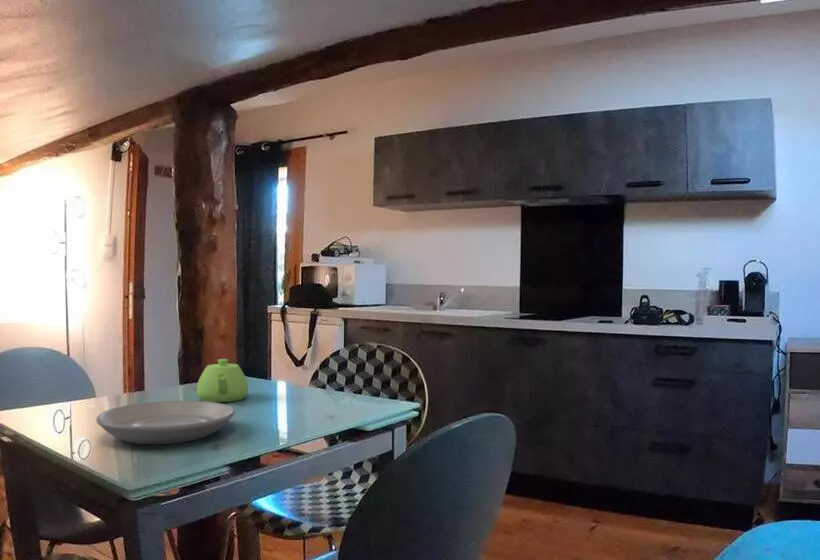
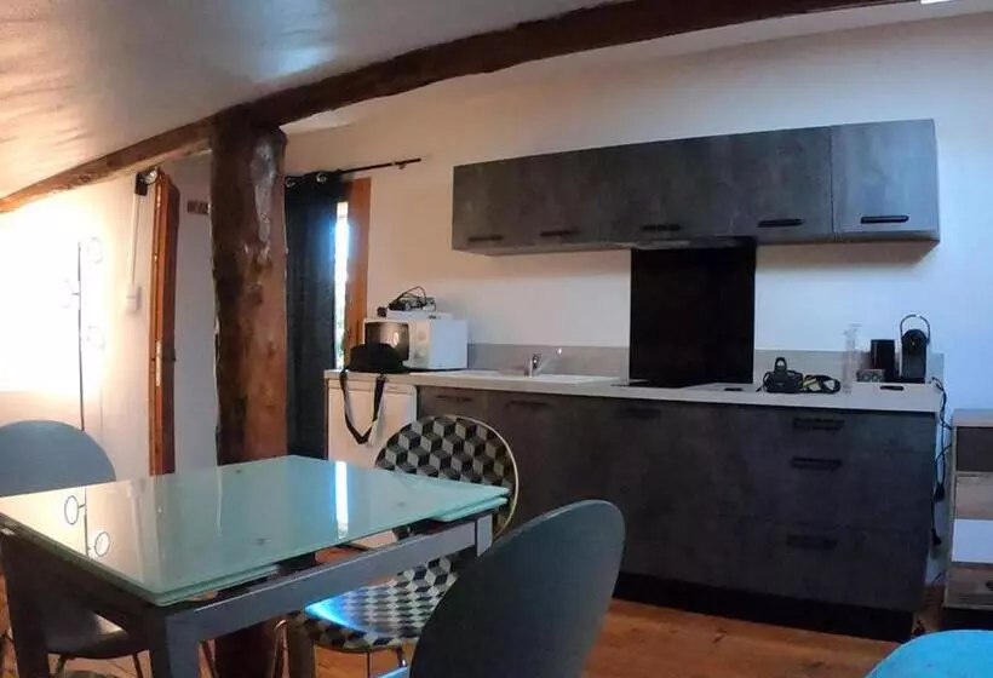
- teapot [195,358,249,403]
- plate [95,400,235,445]
